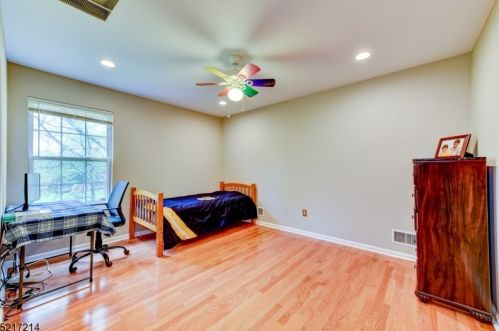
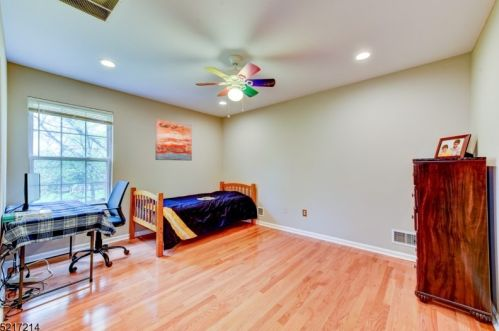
+ wall art [155,118,193,162]
